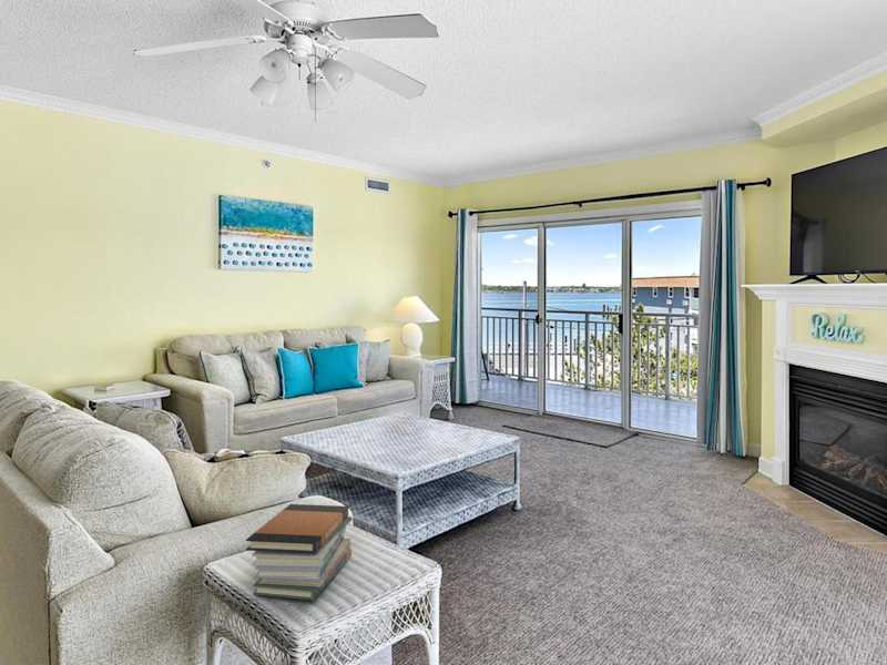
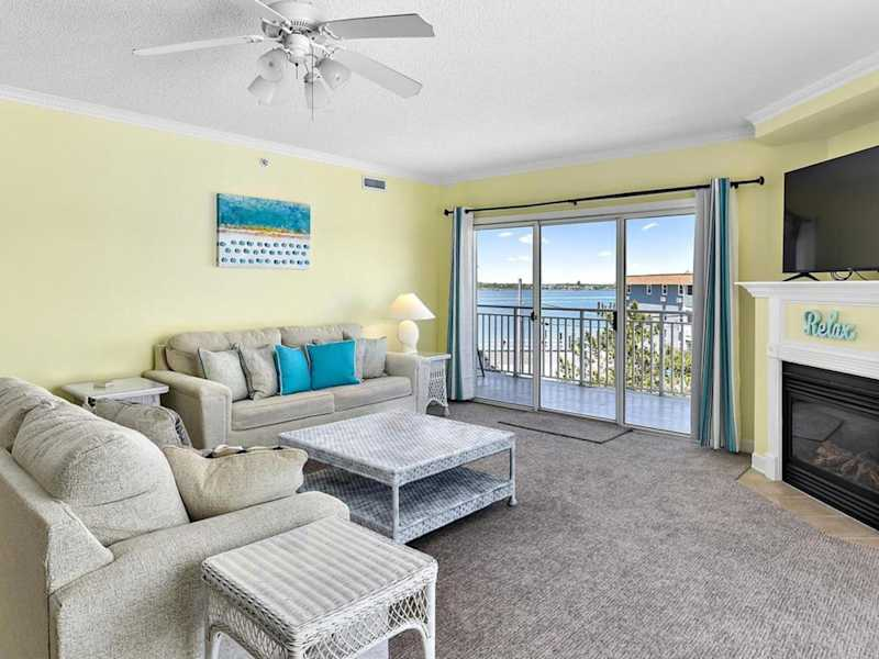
- book stack [245,503,353,601]
